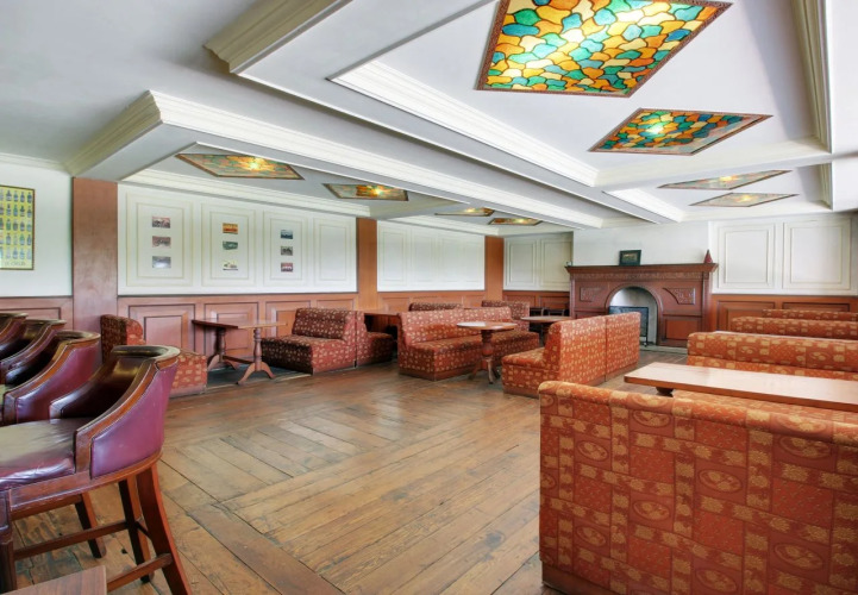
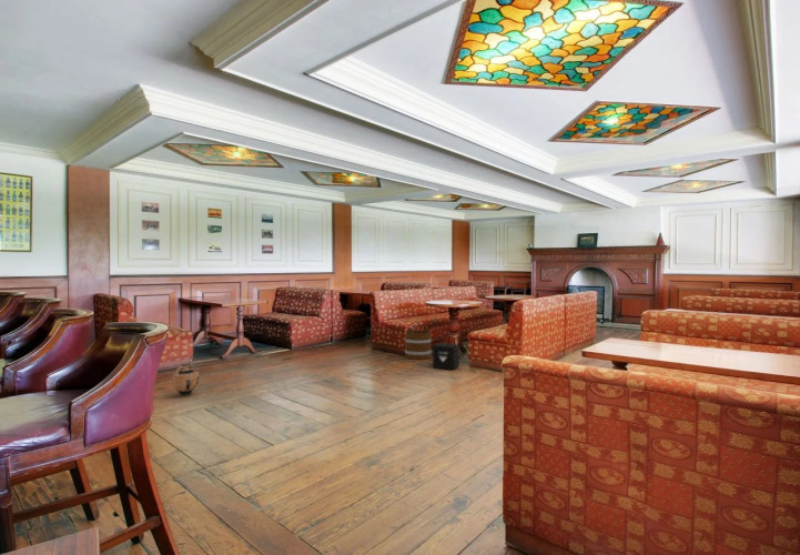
+ air purifier [432,342,460,371]
+ ceramic jug [171,362,201,397]
+ bucket [404,325,433,361]
